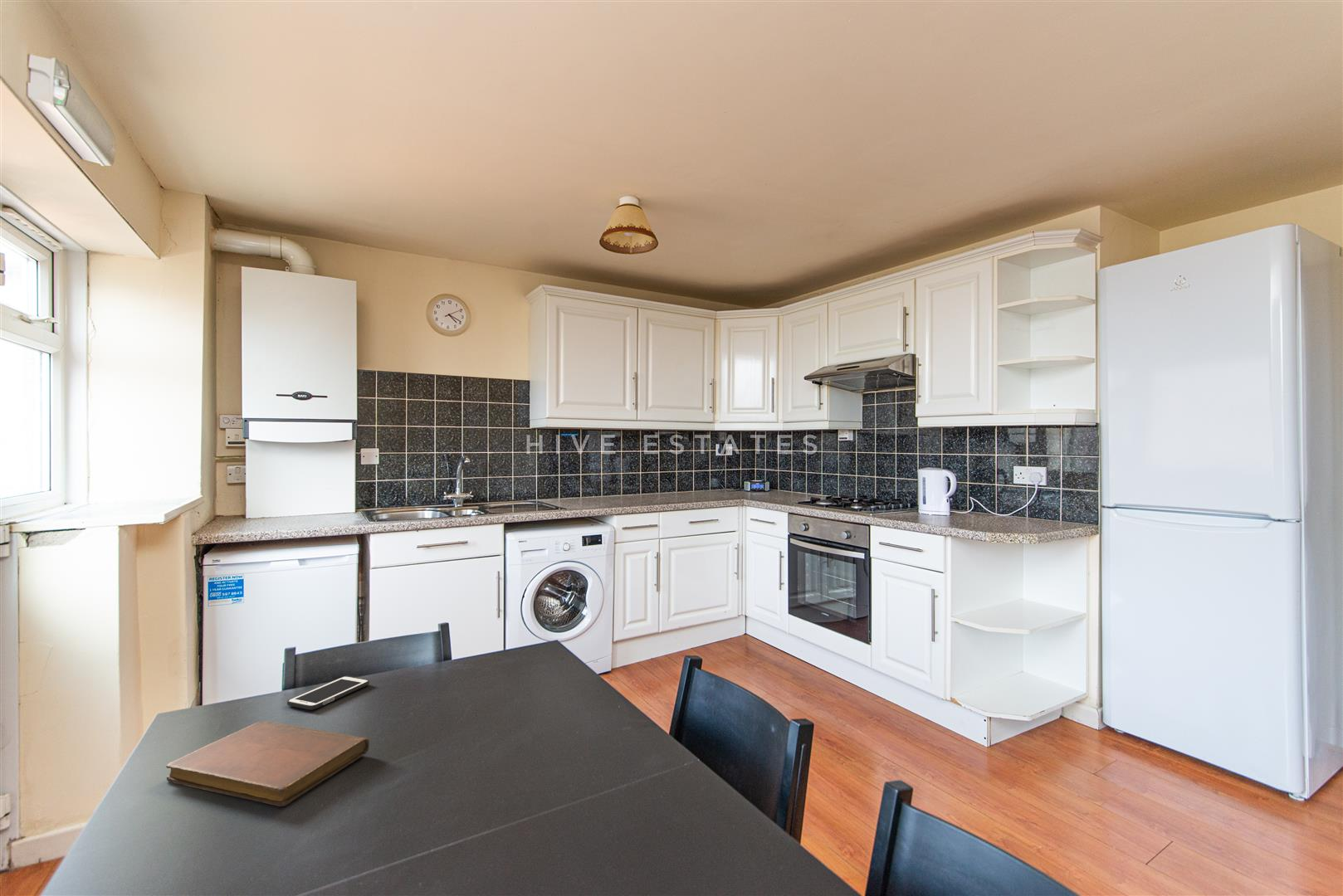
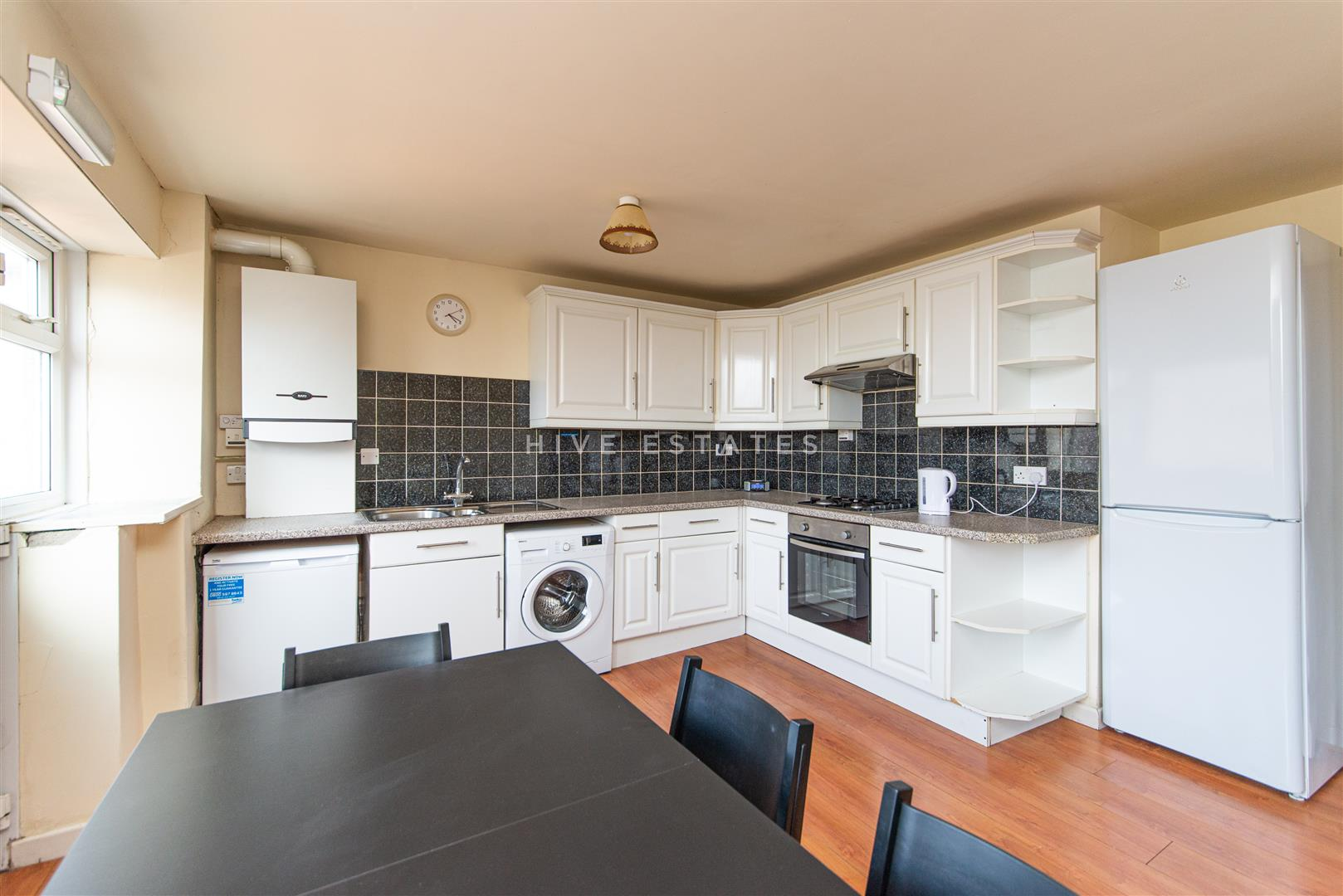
- cell phone [286,675,370,711]
- notebook [165,720,370,807]
